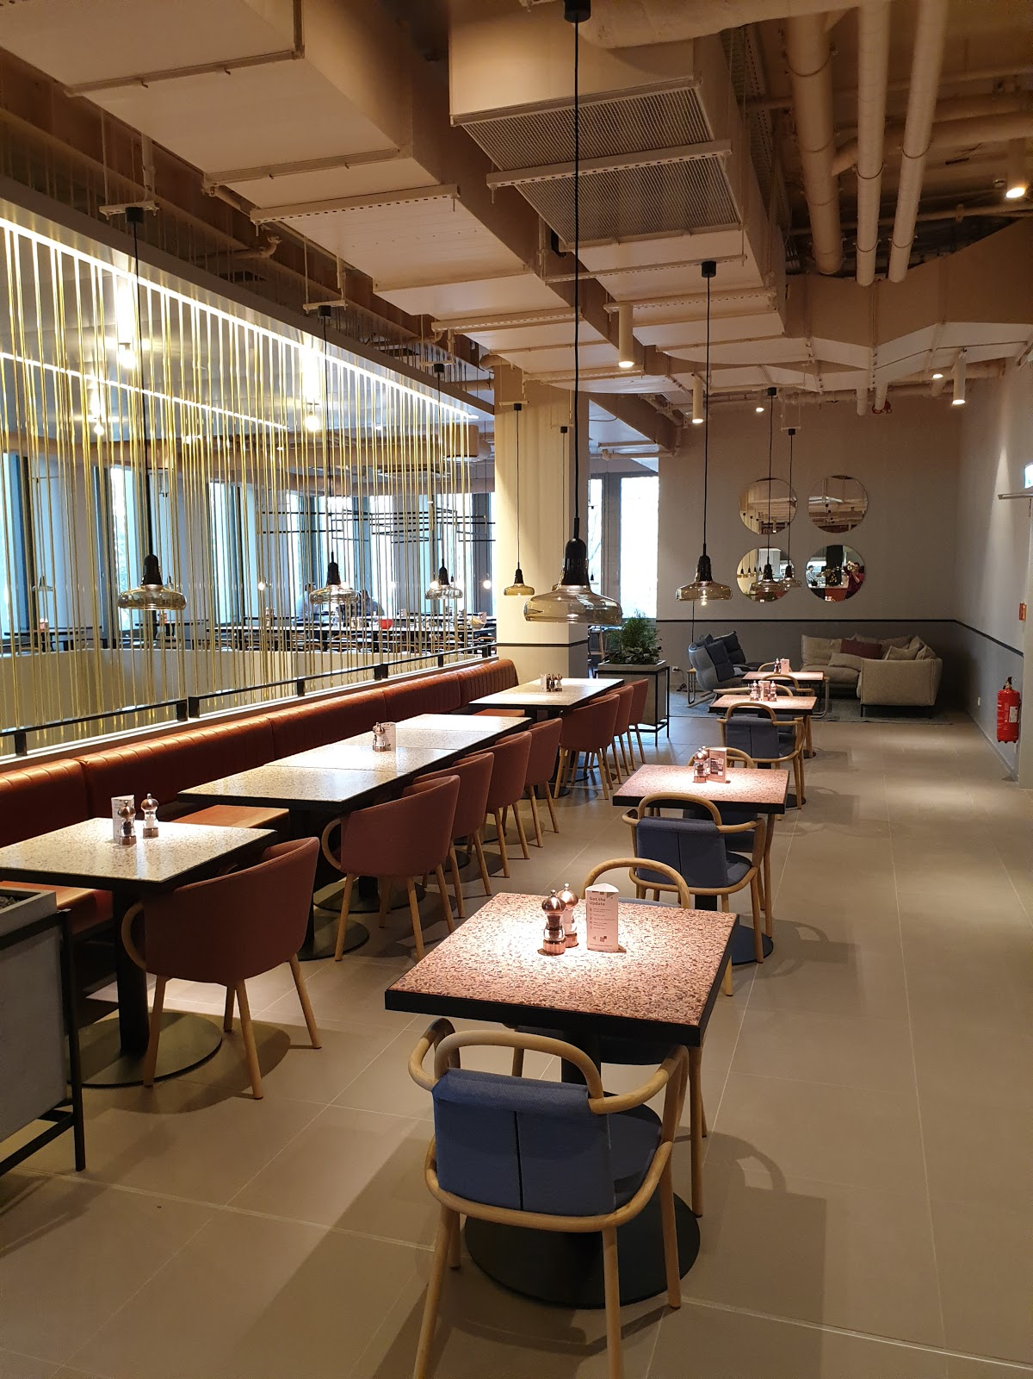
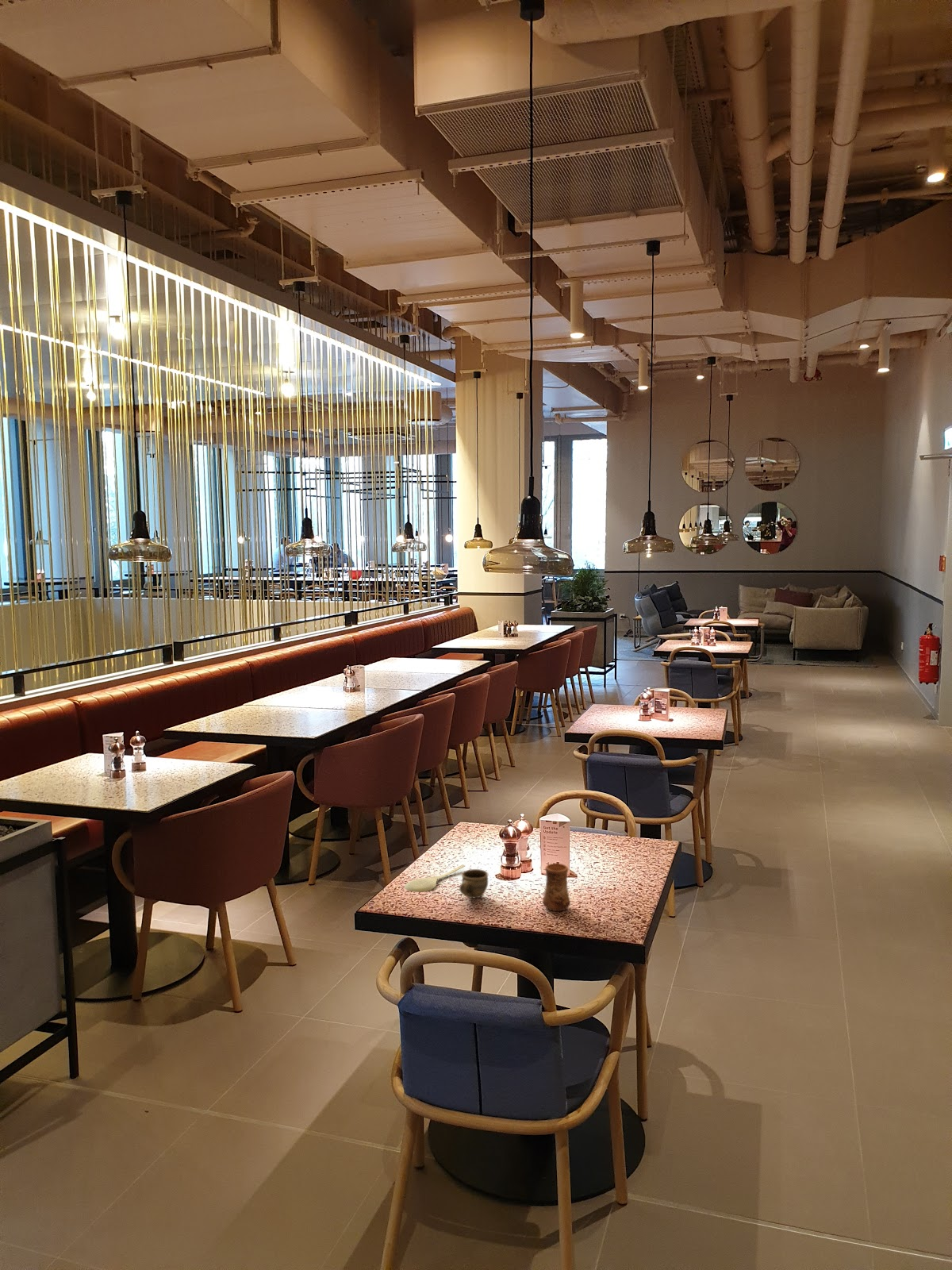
+ cup [459,868,489,899]
+ cup [542,863,571,912]
+ spoon [404,864,466,893]
